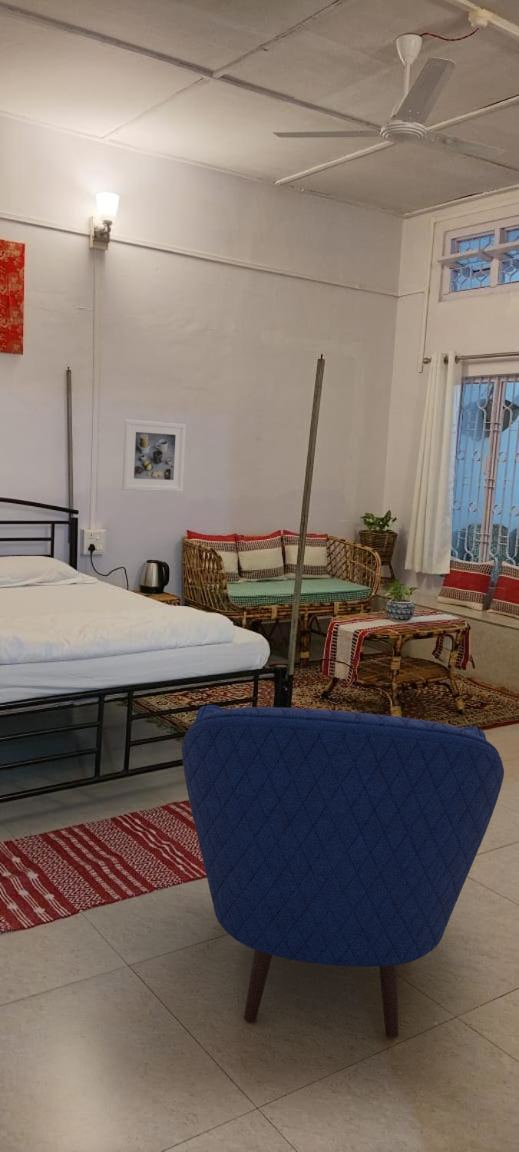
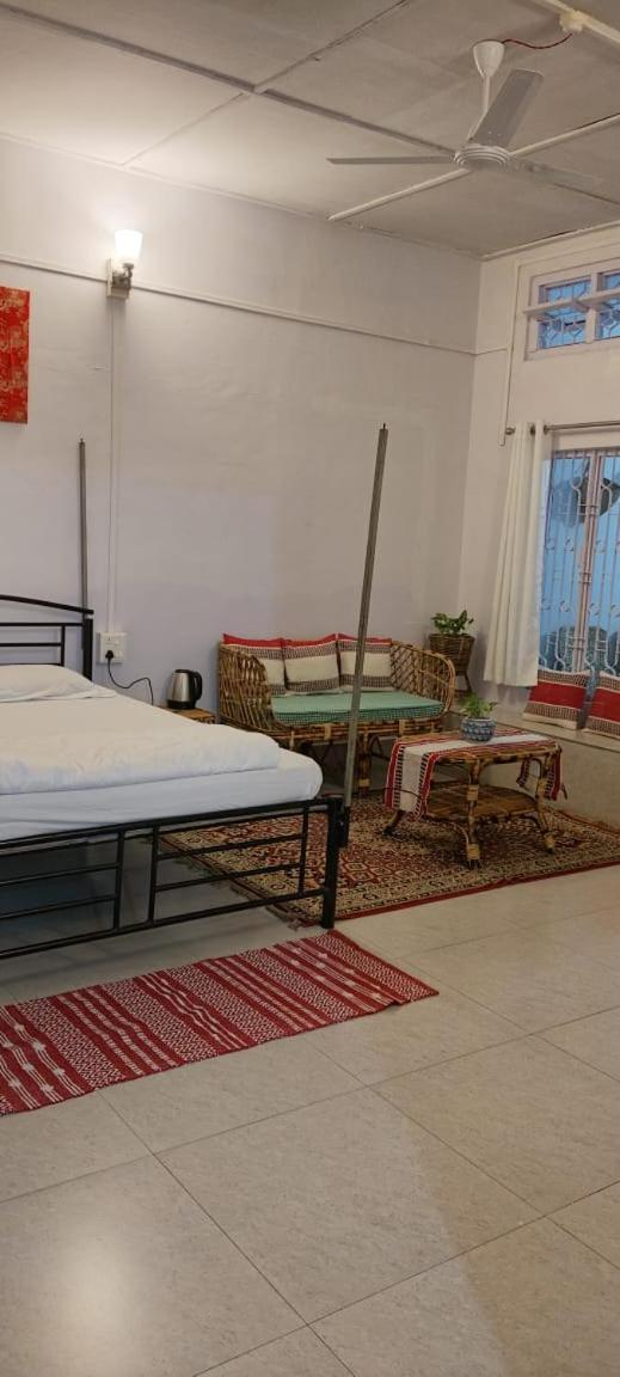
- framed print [121,418,187,492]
- armchair [181,704,505,1039]
